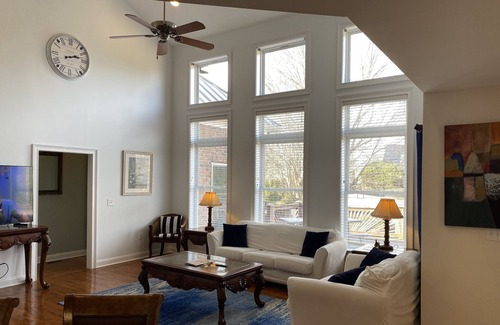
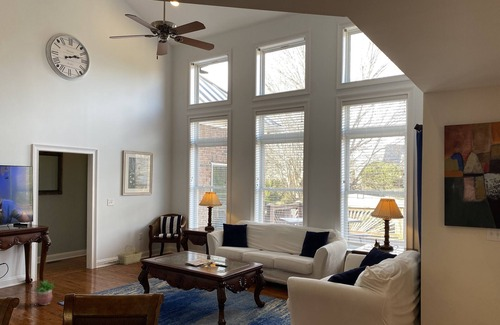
+ basket [116,244,143,266]
+ potted plant [34,279,57,306]
